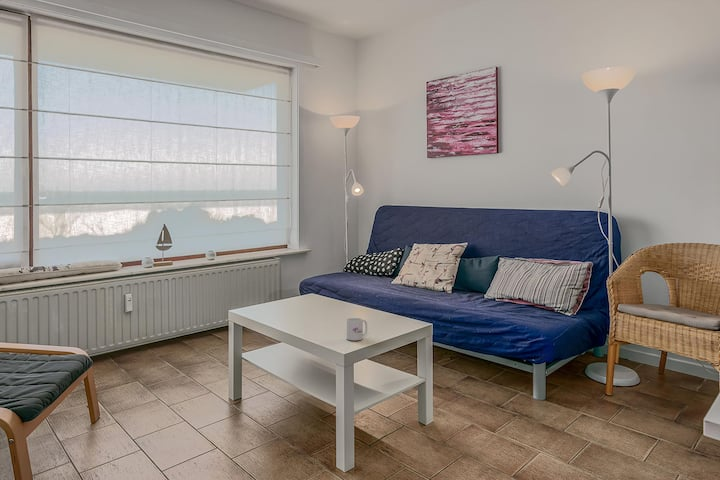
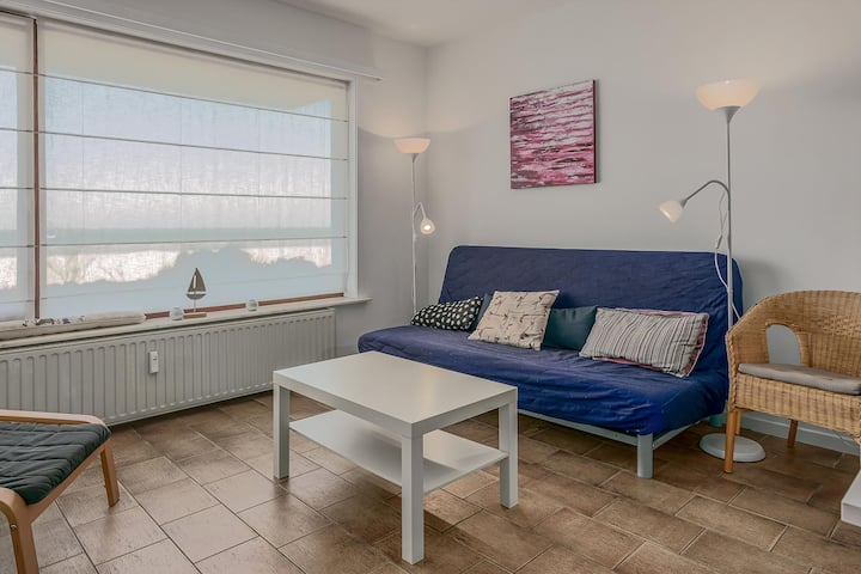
- mug [346,317,368,341]
